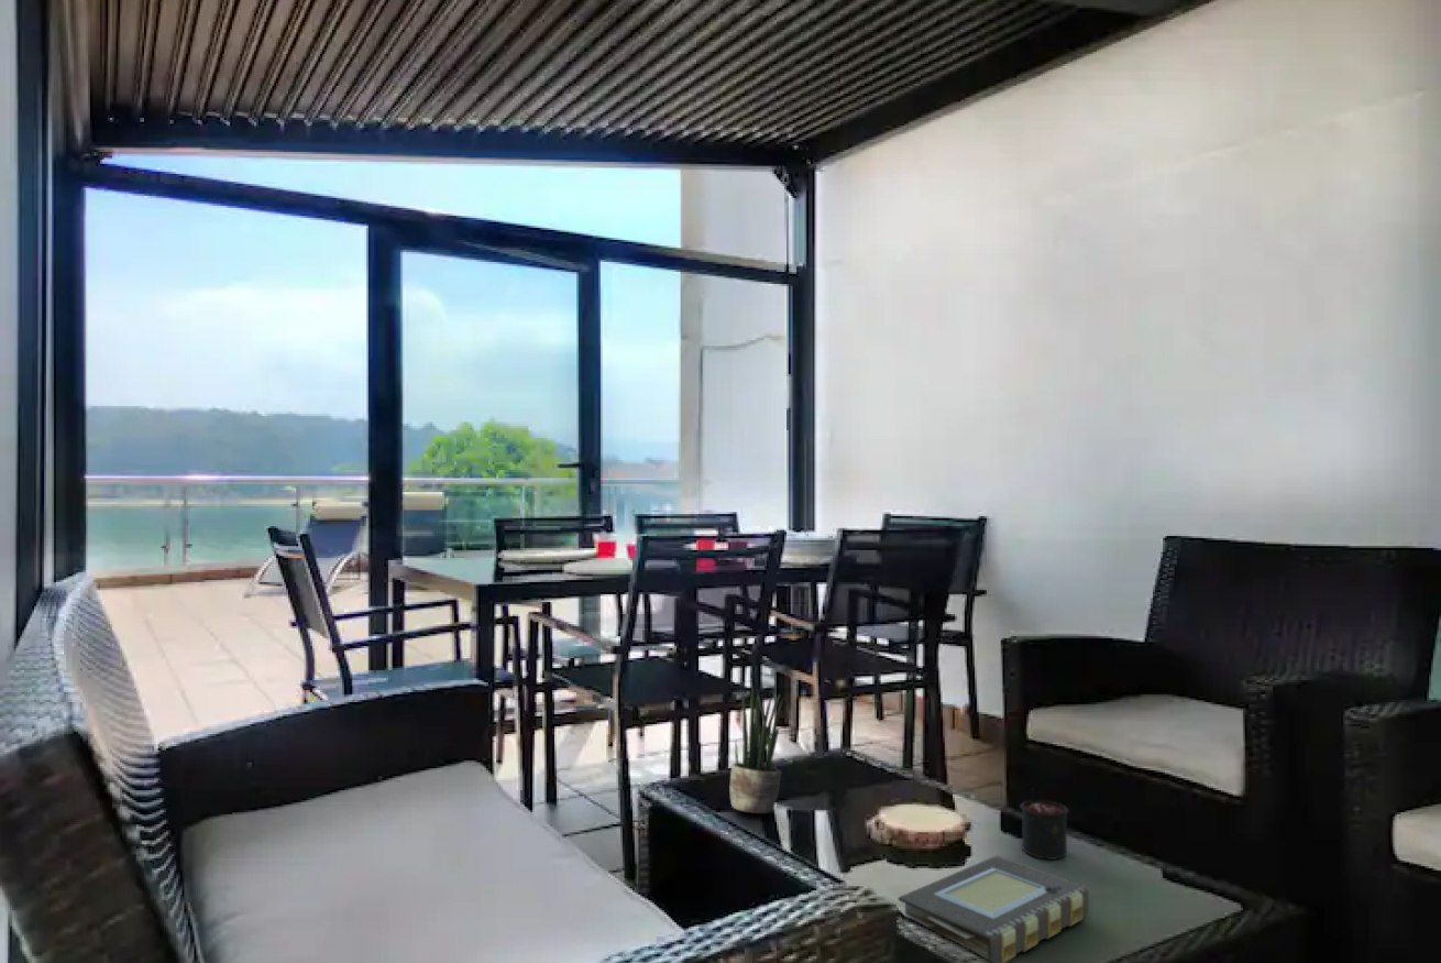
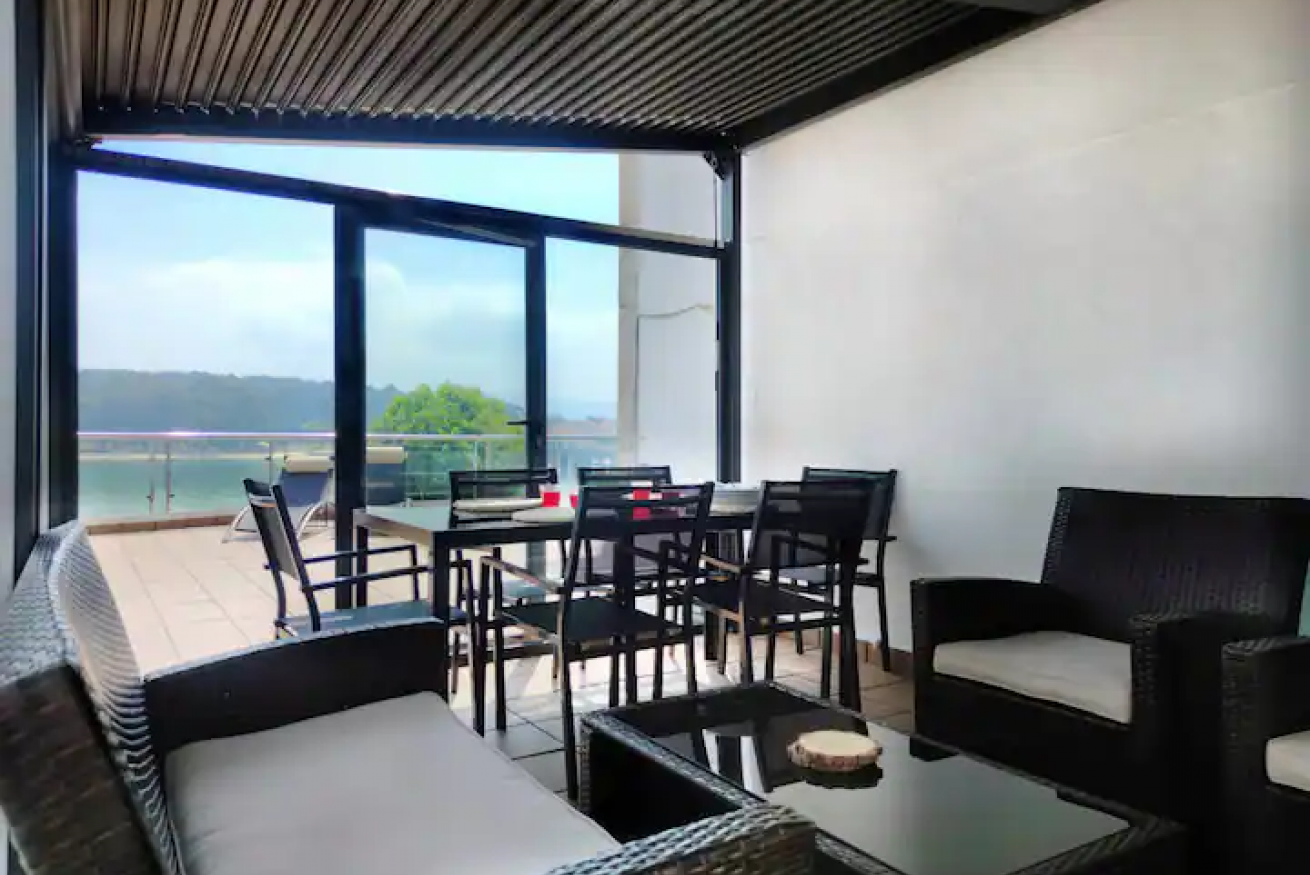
- candle [1019,787,1069,861]
- book [898,854,1090,963]
- potted plant [729,683,785,814]
